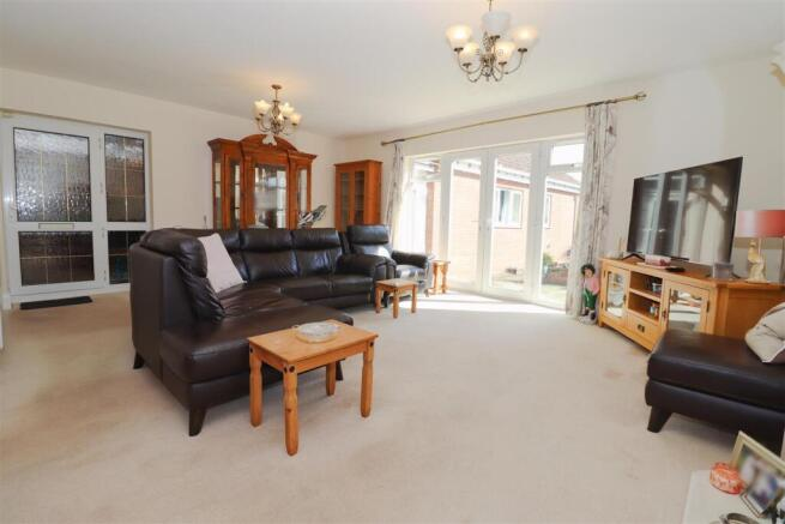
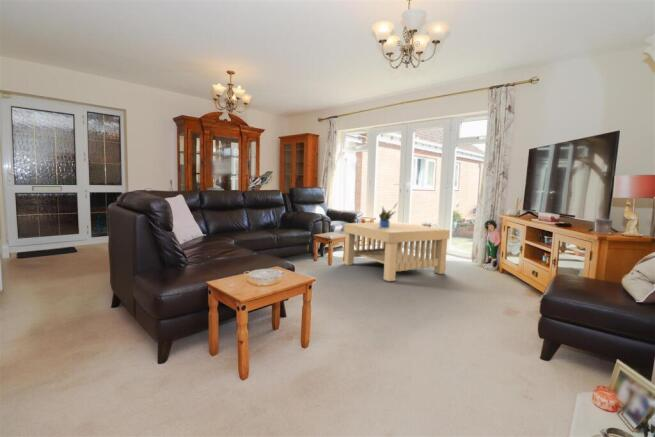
+ coffee table [343,221,451,282]
+ potted plant [378,202,398,228]
